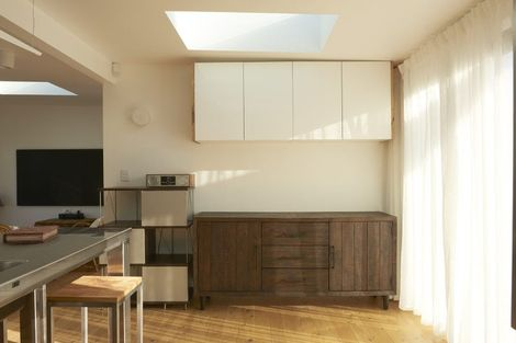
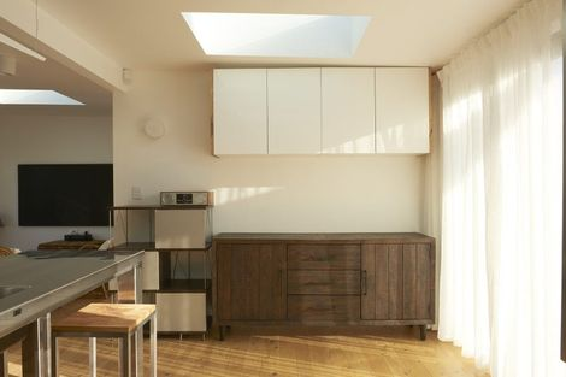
- book [2,225,59,245]
